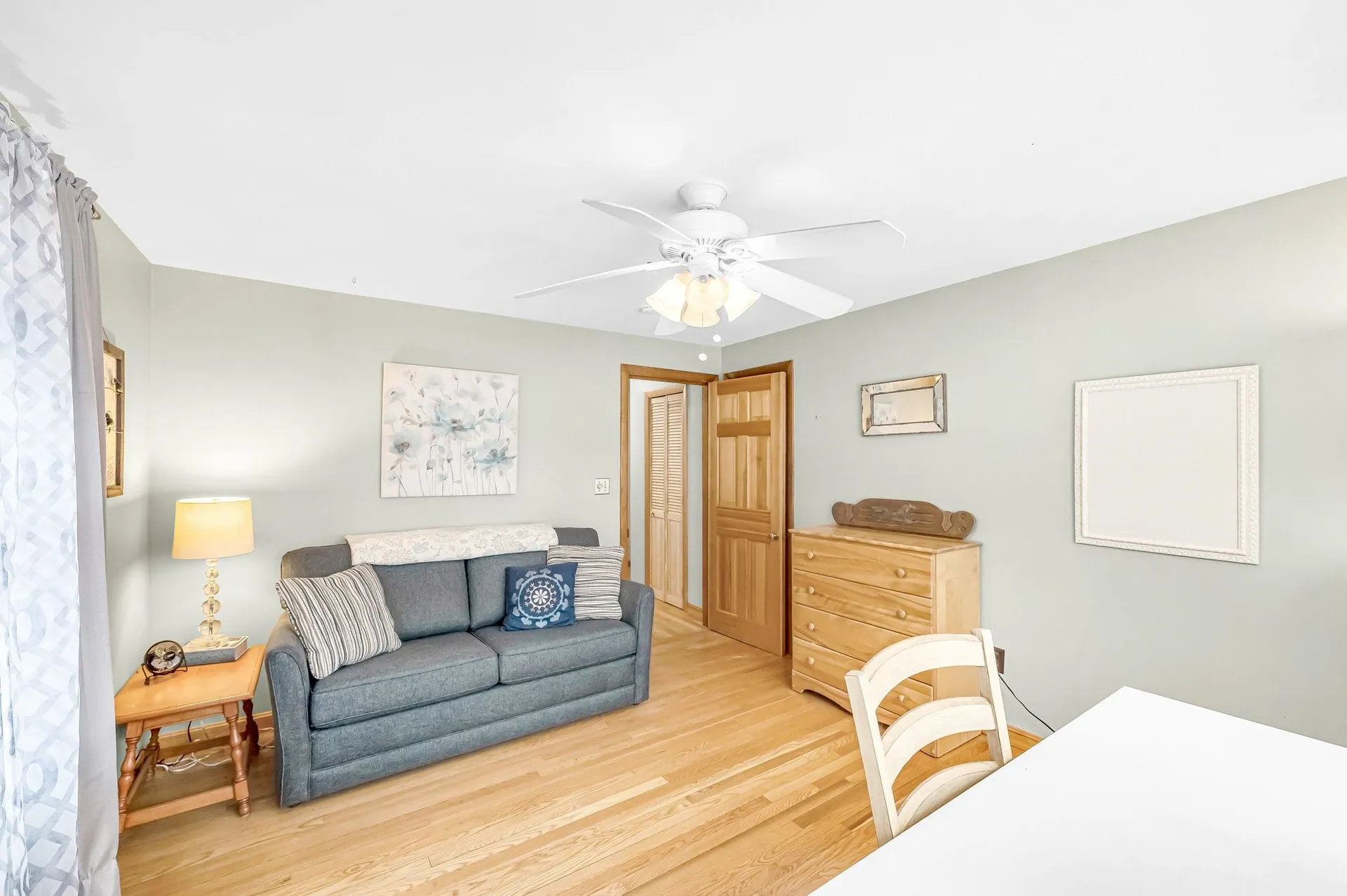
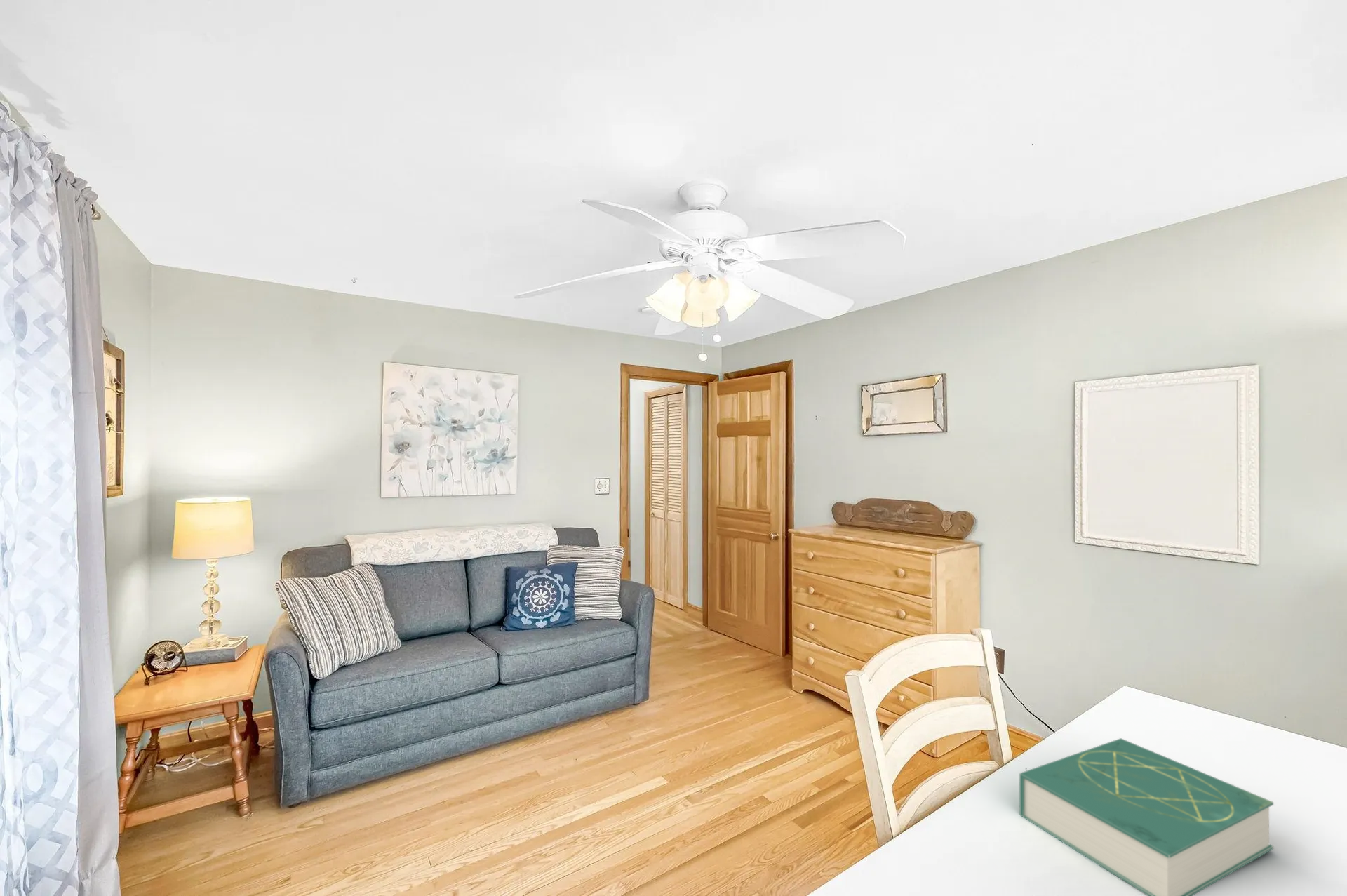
+ book [1019,737,1274,896]
